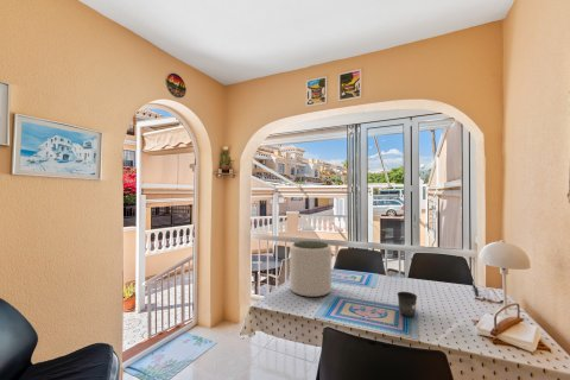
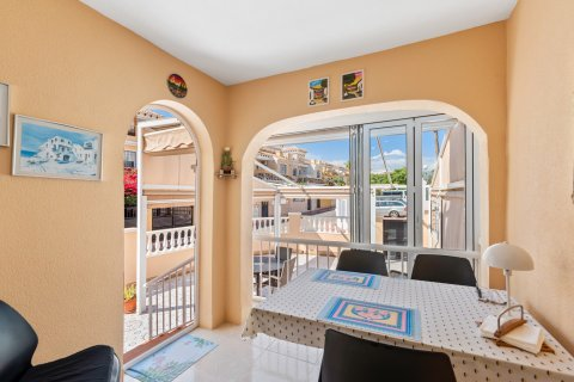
- plant pot [289,240,332,298]
- mug [395,291,418,318]
